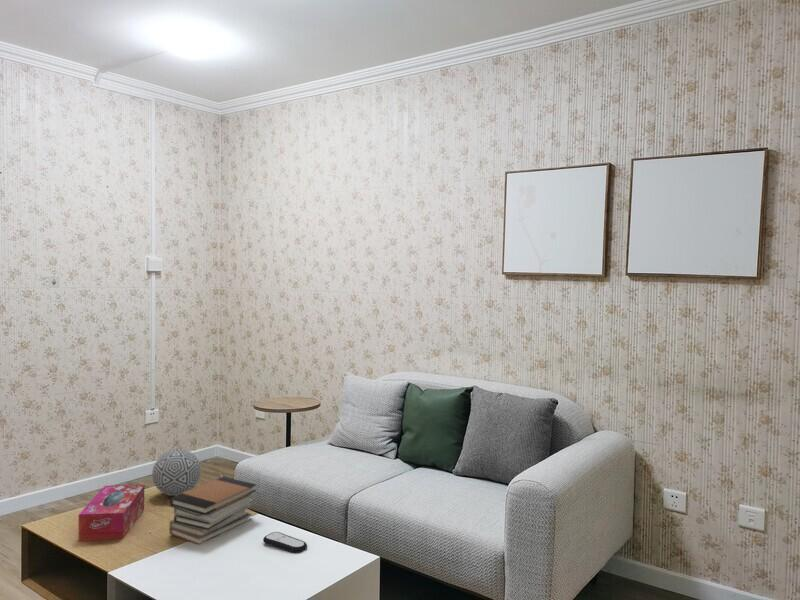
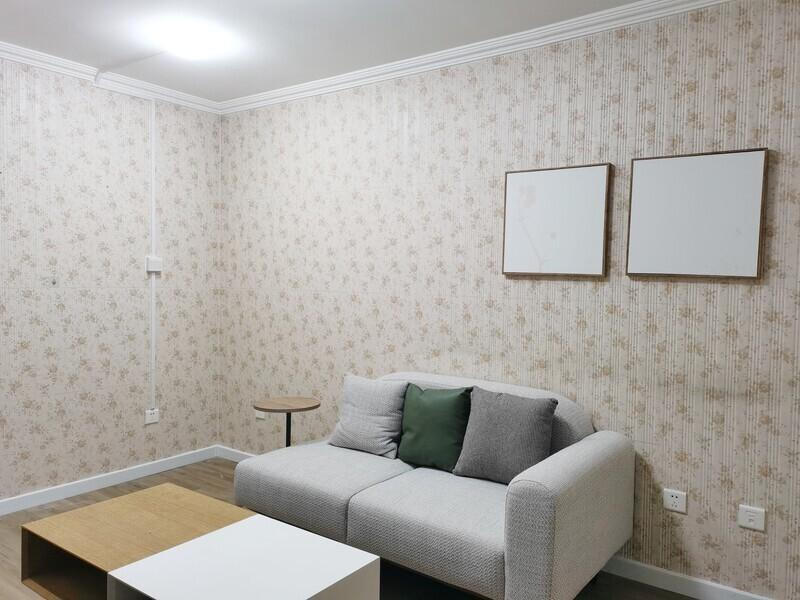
- decorative ball [151,448,202,497]
- tissue box [77,484,145,543]
- book stack [168,476,257,545]
- remote control [262,531,308,554]
